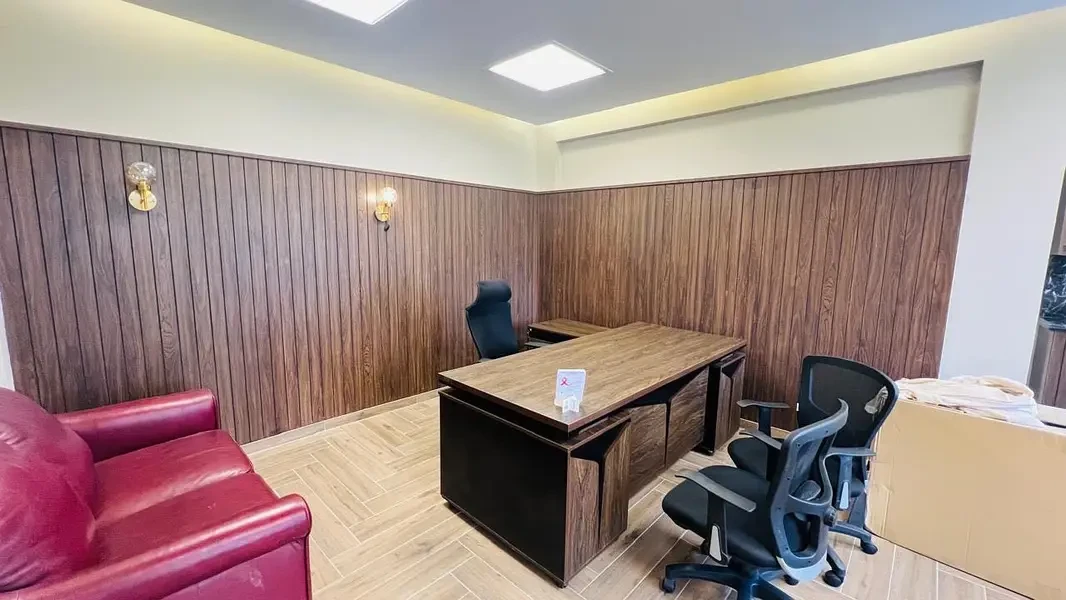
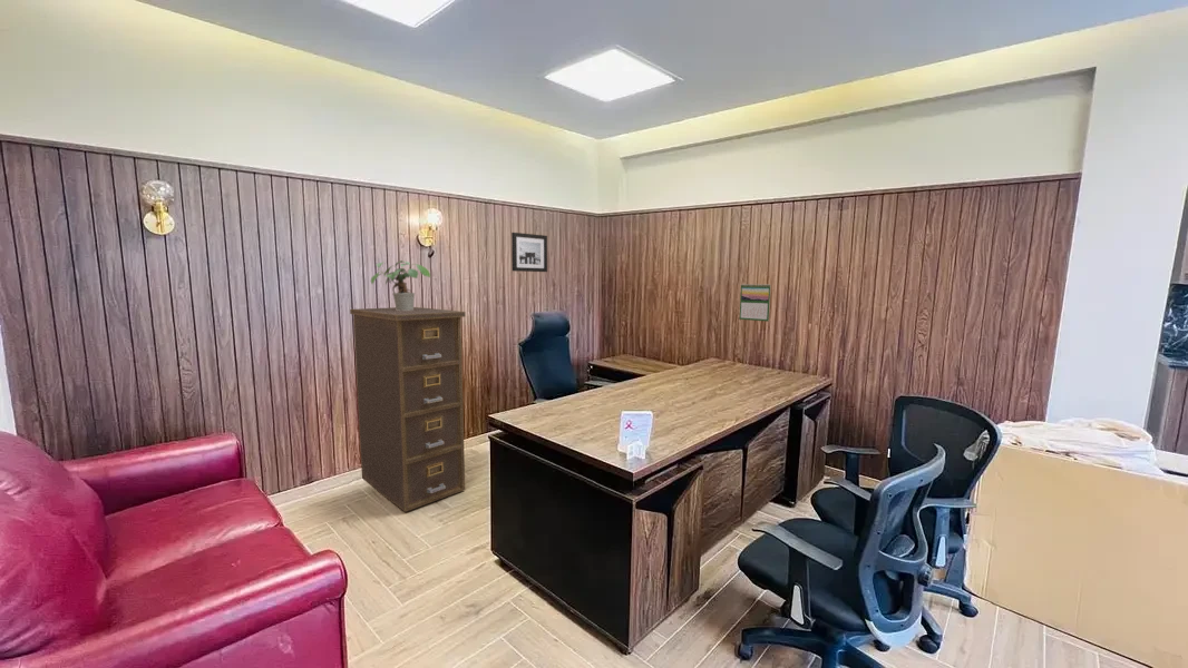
+ calendar [739,283,772,323]
+ filing cabinet [349,306,467,513]
+ wall art [510,232,548,273]
+ potted plant [370,259,431,311]
